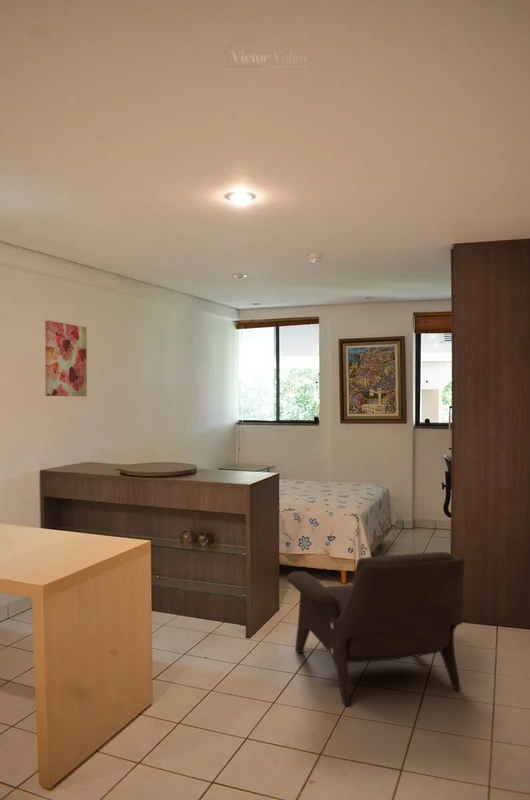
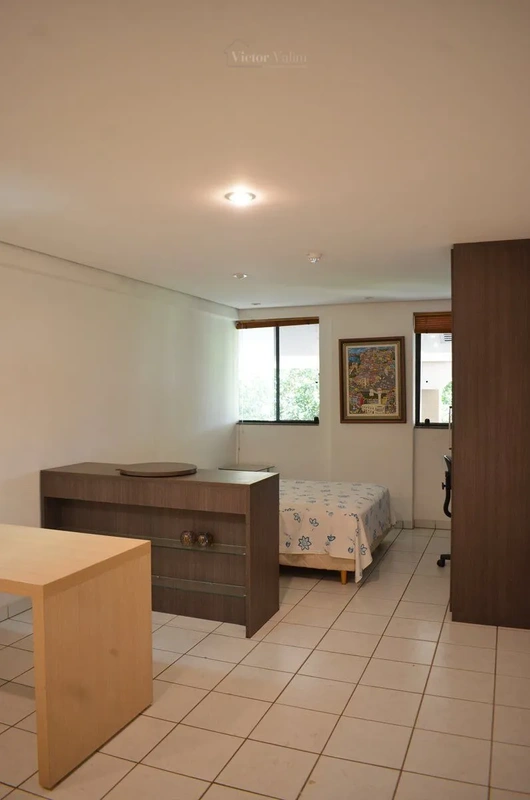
- wall art [44,320,88,397]
- armchair [286,551,465,707]
